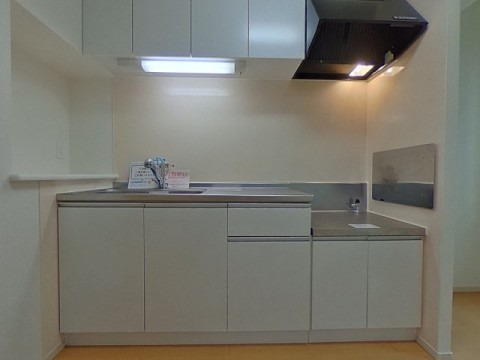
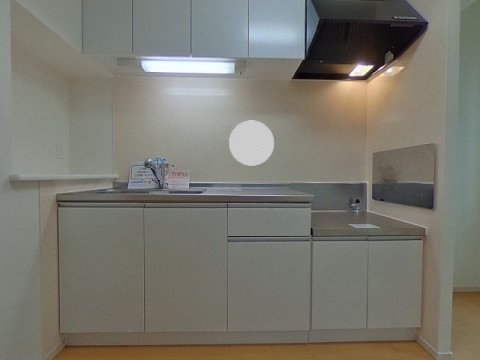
+ decorative plate [228,120,275,167]
